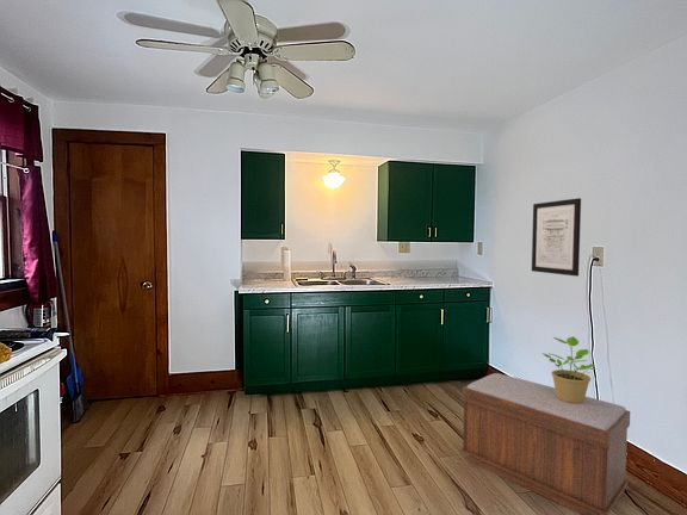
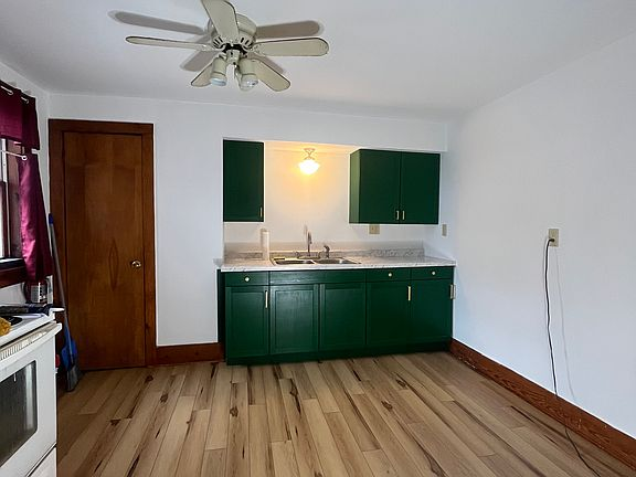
- bench [460,372,631,515]
- wall art [531,197,582,277]
- potted plant [541,335,598,403]
